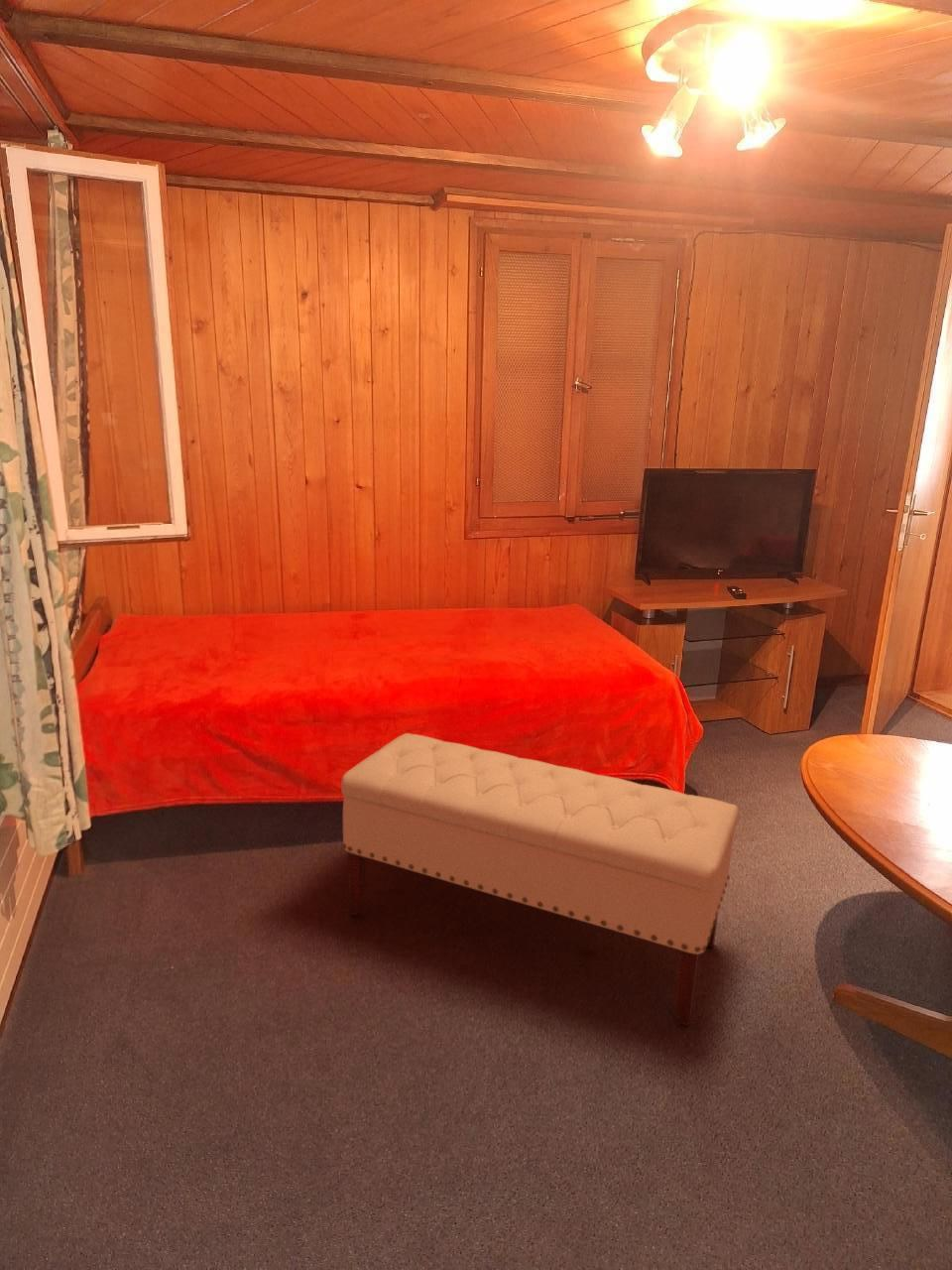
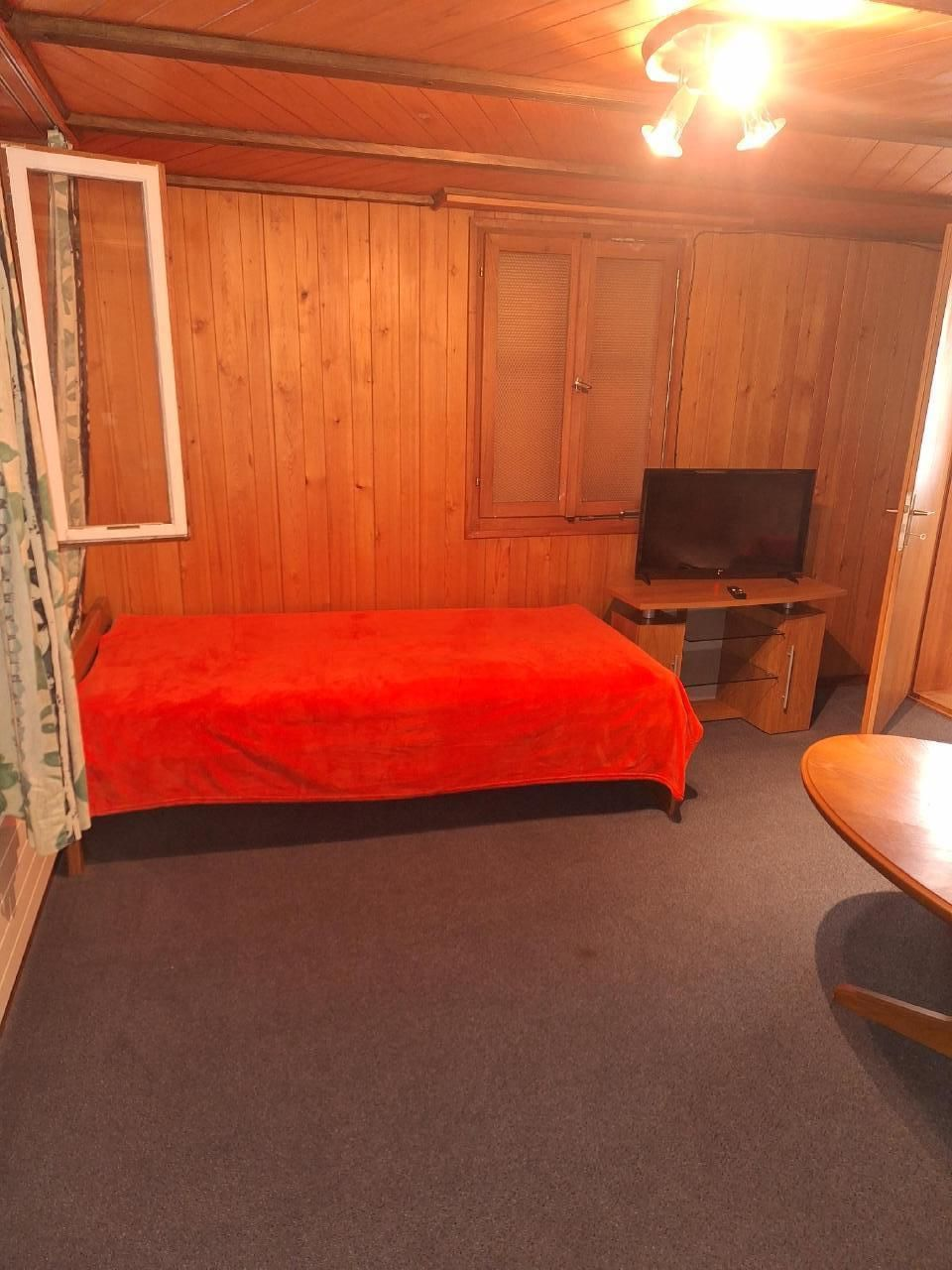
- bench [340,732,740,1027]
